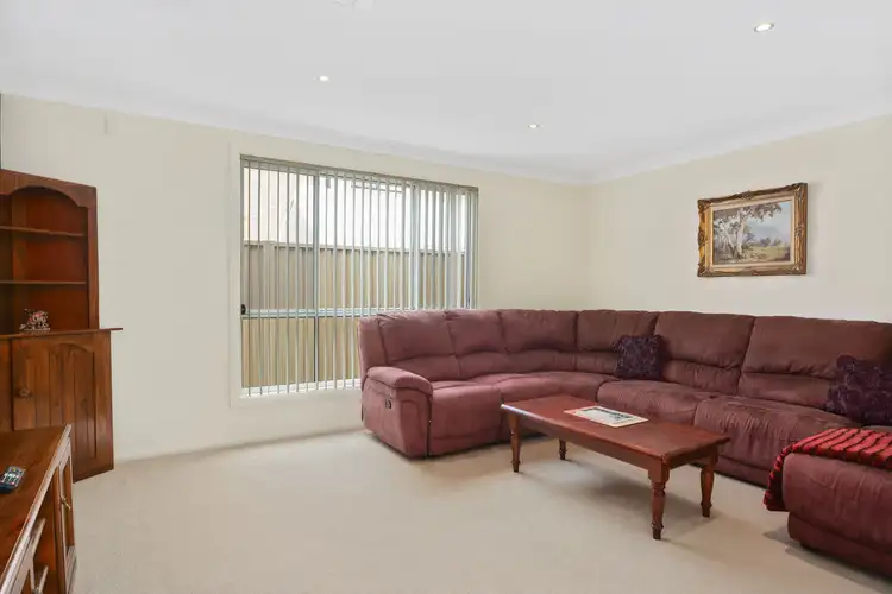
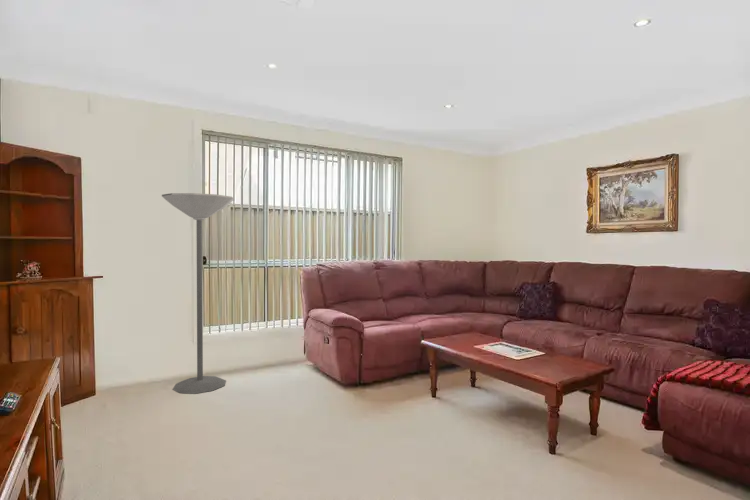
+ floor lamp [161,192,235,395]
